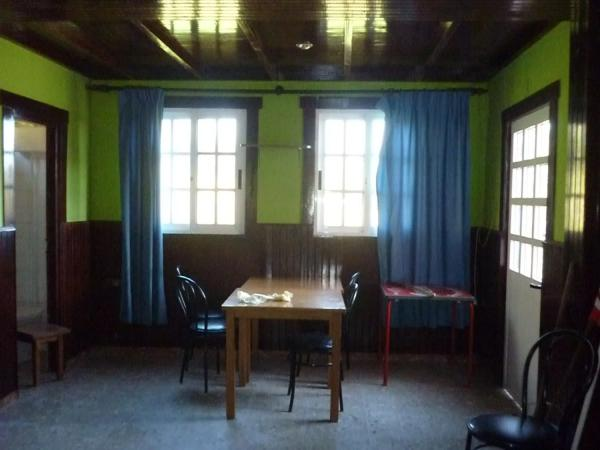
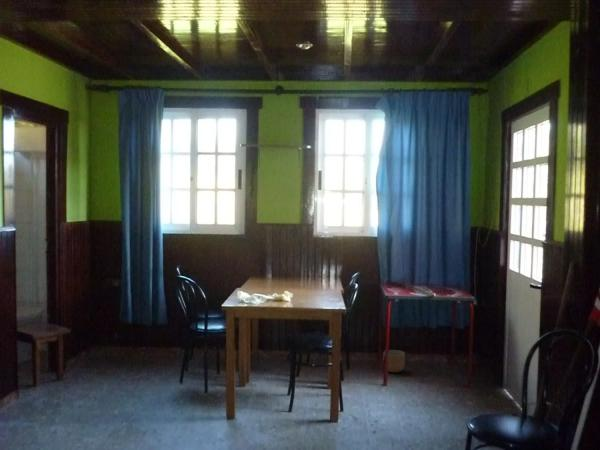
+ planter [383,349,406,374]
